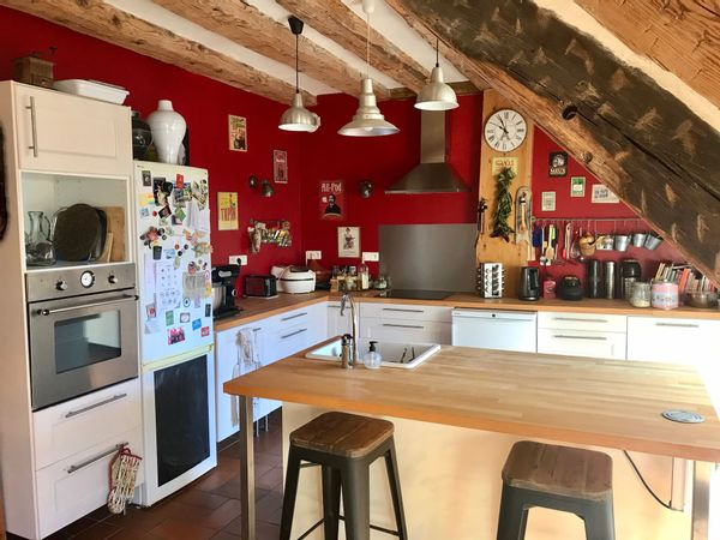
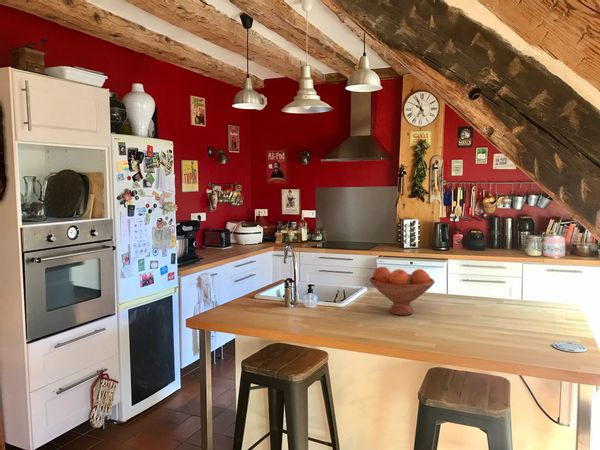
+ fruit bowl [368,266,436,316]
